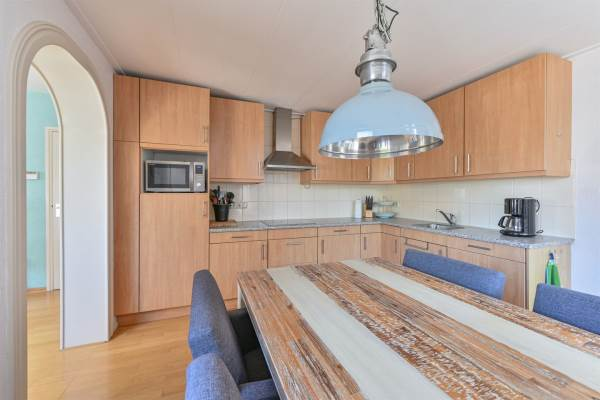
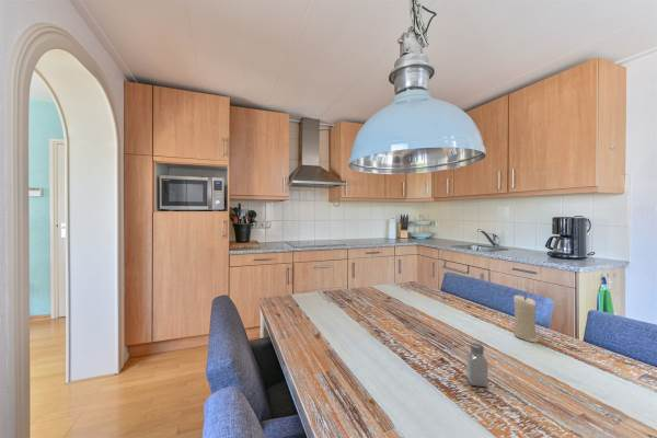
+ saltshaker [465,342,489,388]
+ candle [512,295,540,344]
